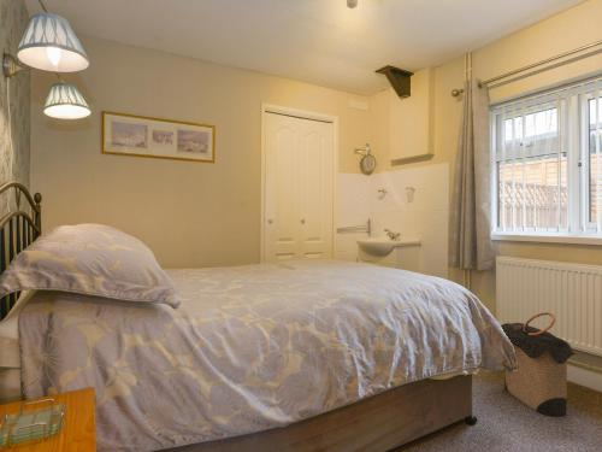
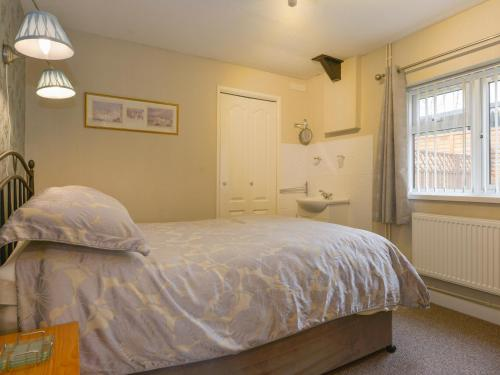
- laundry hamper [500,311,577,418]
